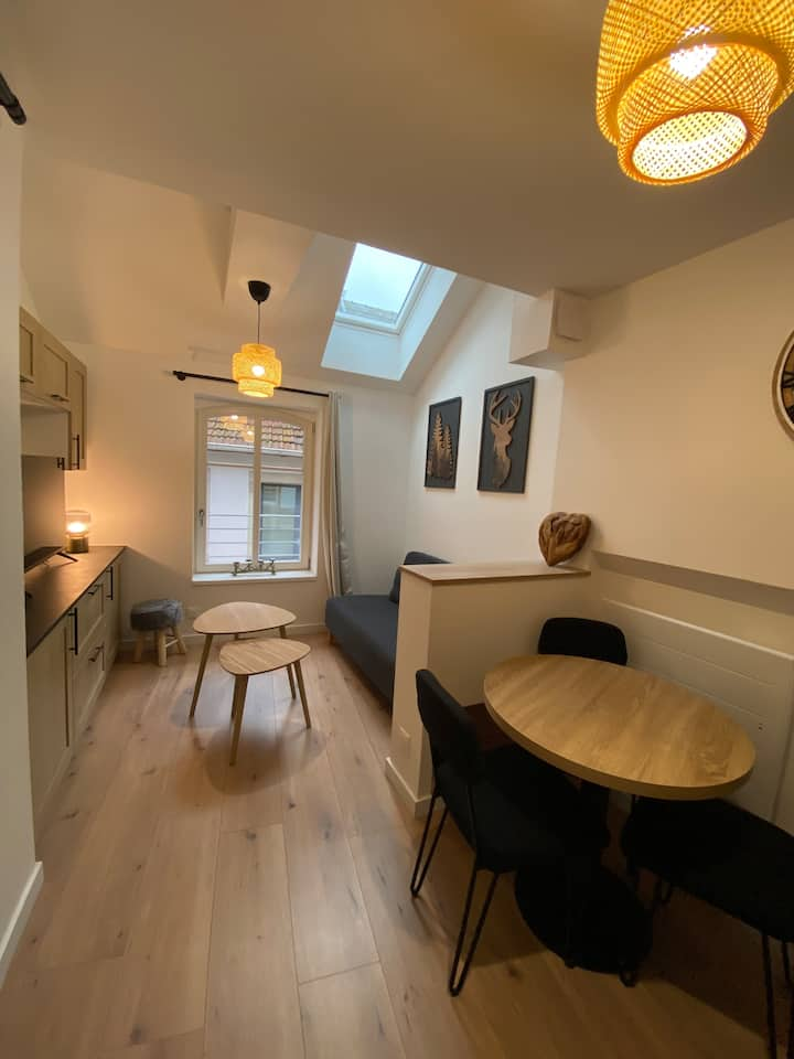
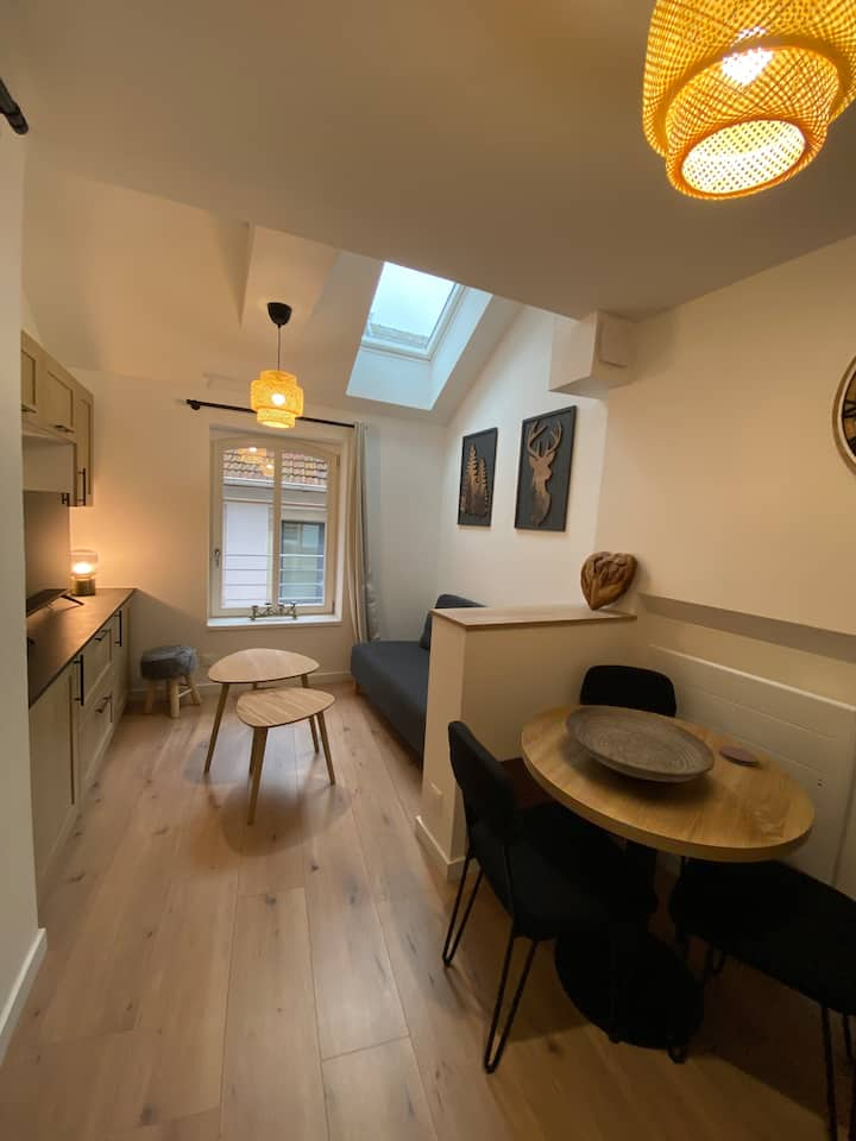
+ coaster [718,745,759,767]
+ decorative bowl [565,705,716,783]
